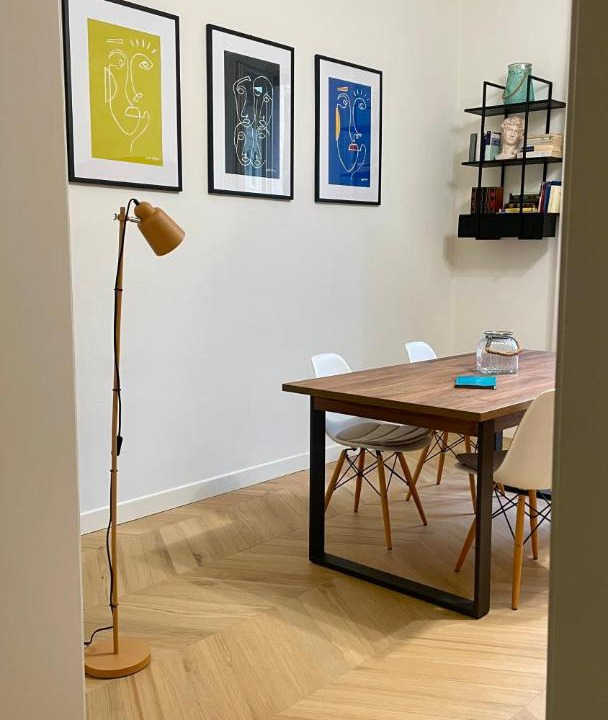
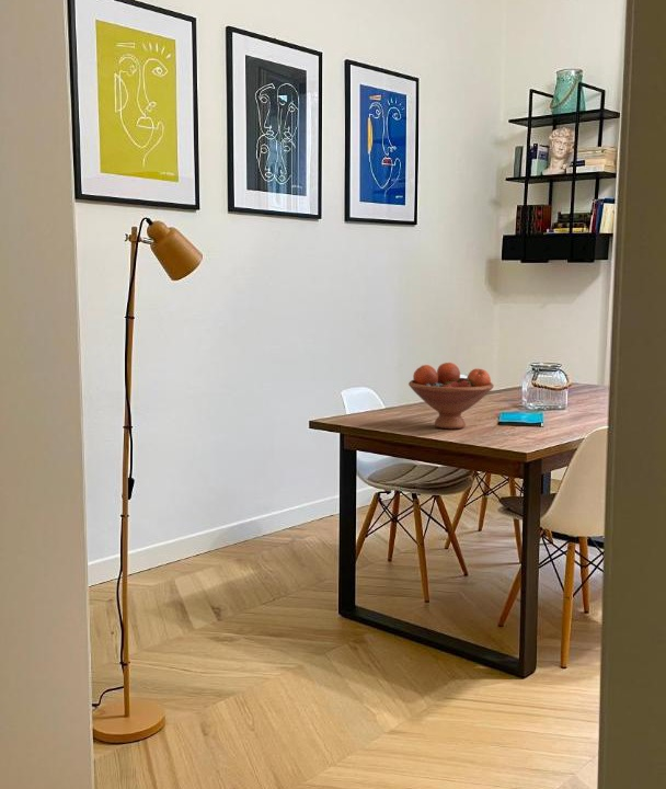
+ fruit bowl [407,362,495,430]
